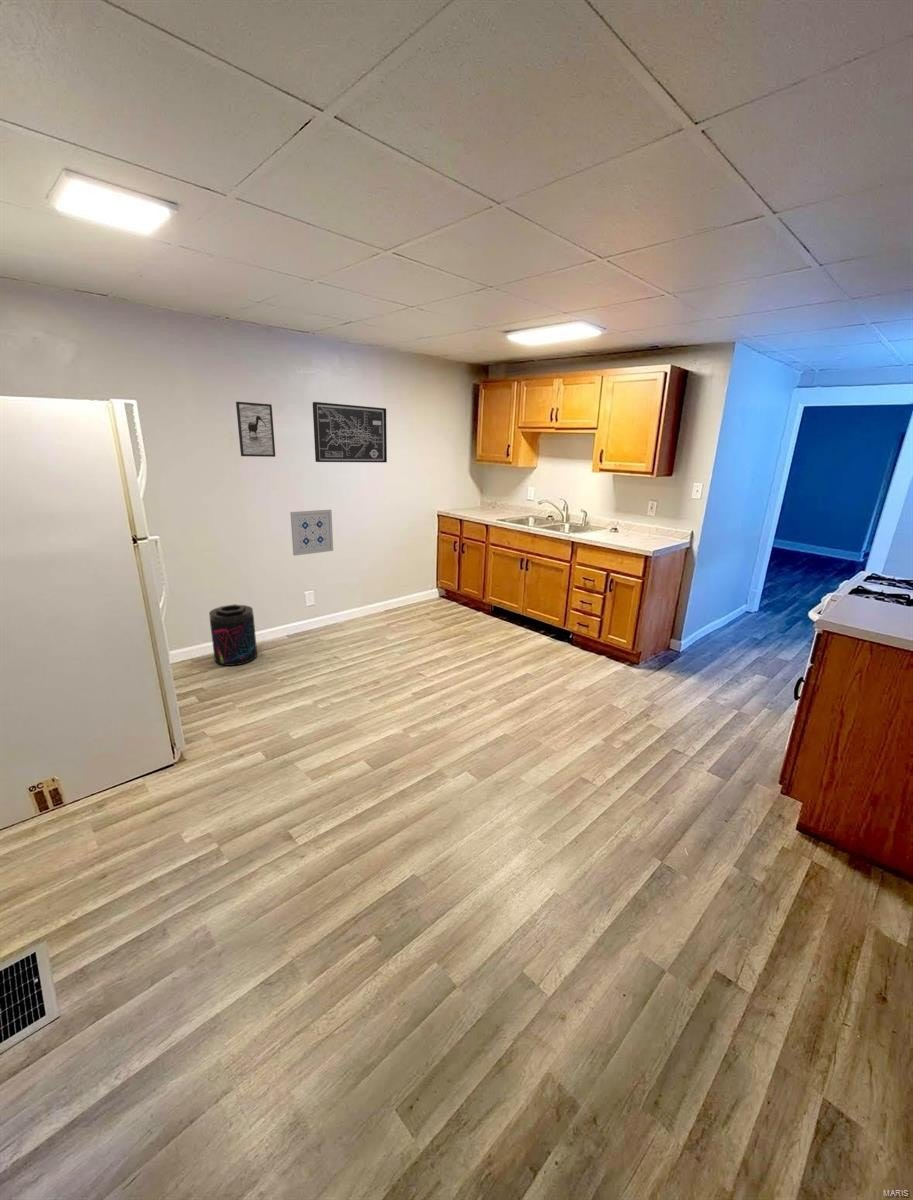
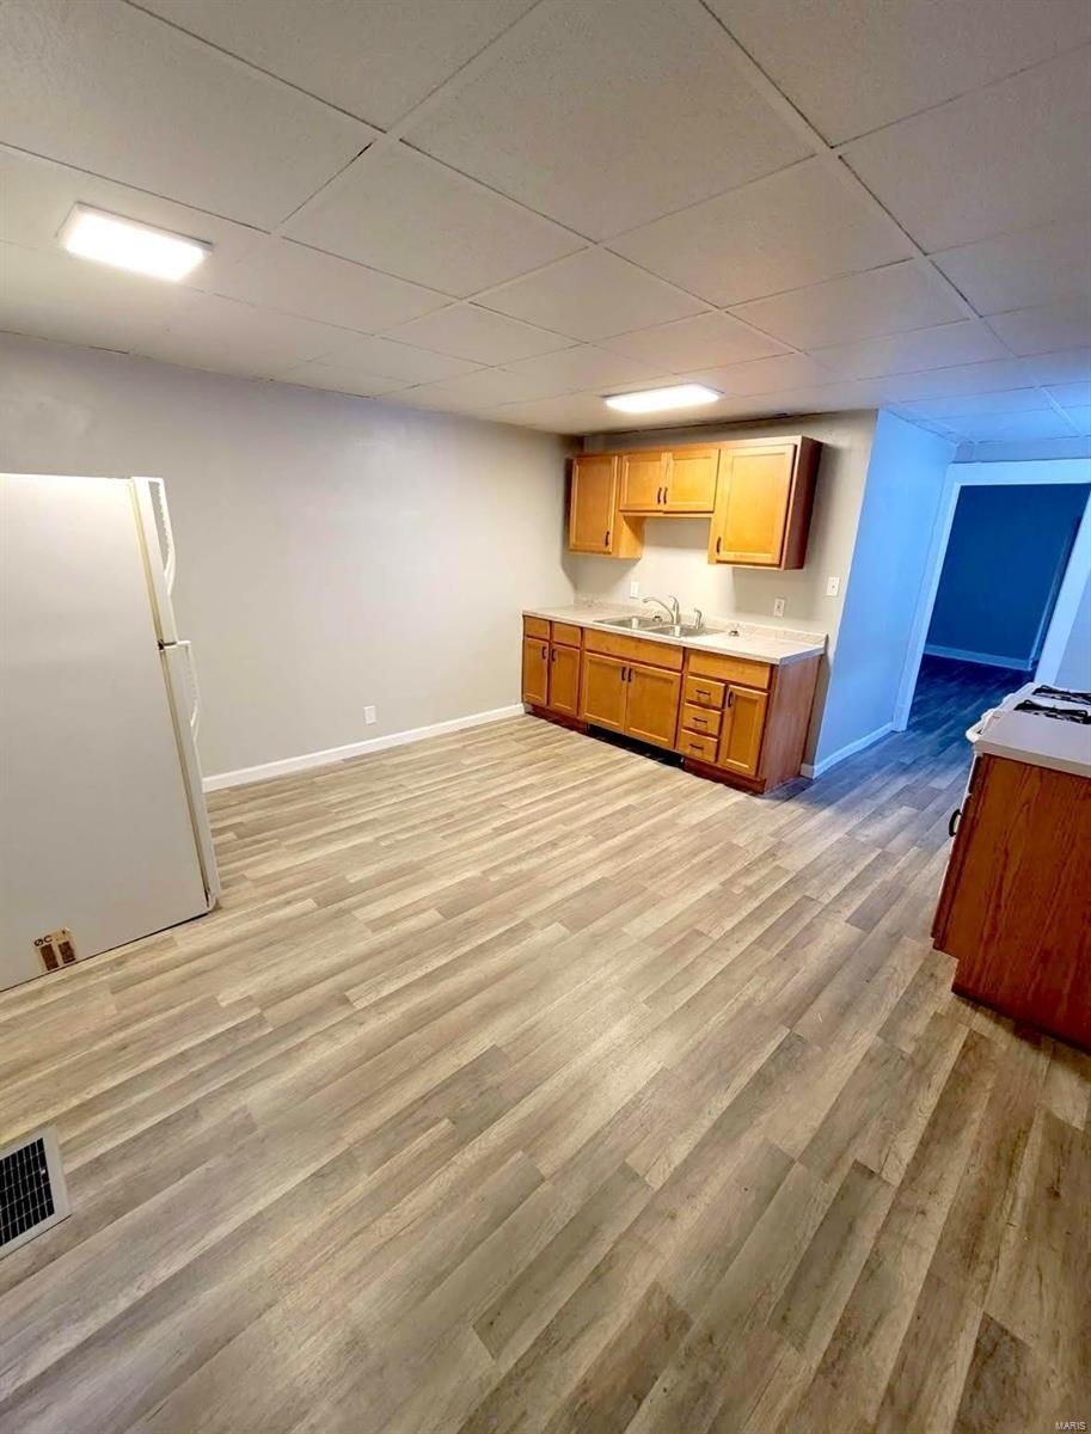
- wall art [289,509,334,557]
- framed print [235,401,276,458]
- supplement container [208,603,258,667]
- wall art [312,401,388,463]
